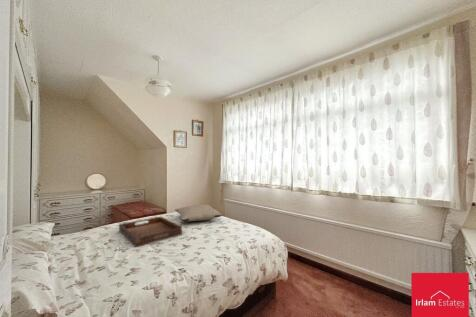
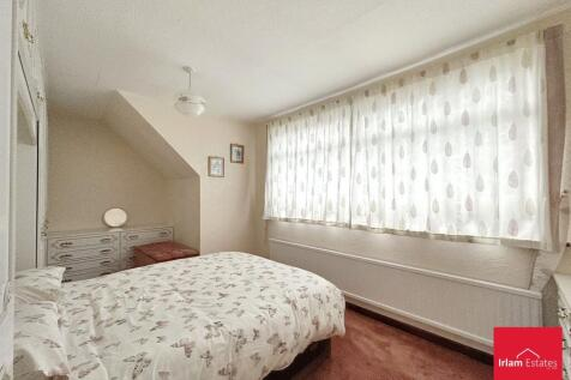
- serving tray [118,216,183,248]
- pillow [174,204,223,222]
